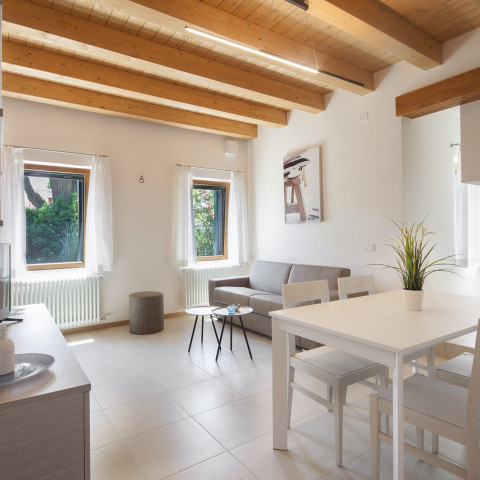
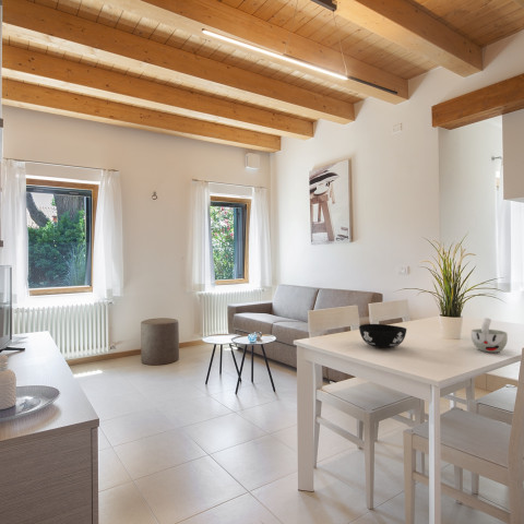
+ bowl [358,323,408,349]
+ cup [471,317,509,354]
